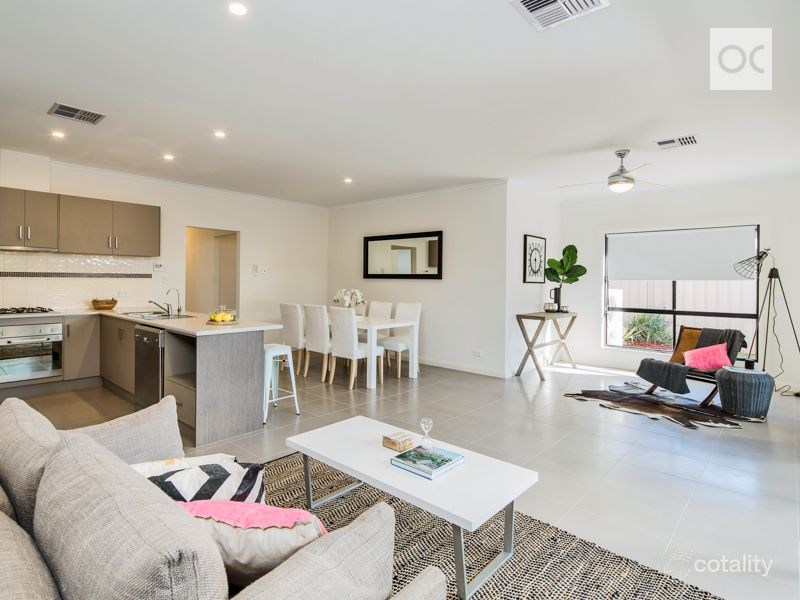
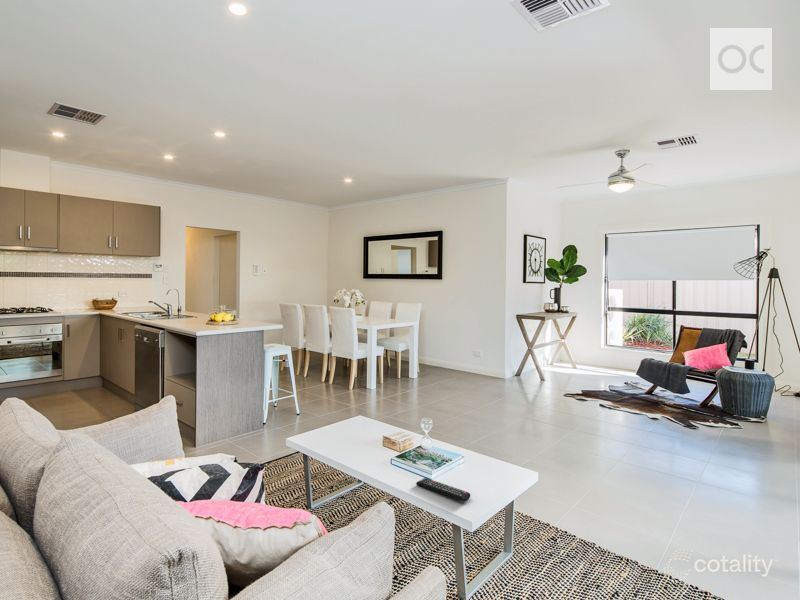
+ remote control [415,477,471,503]
